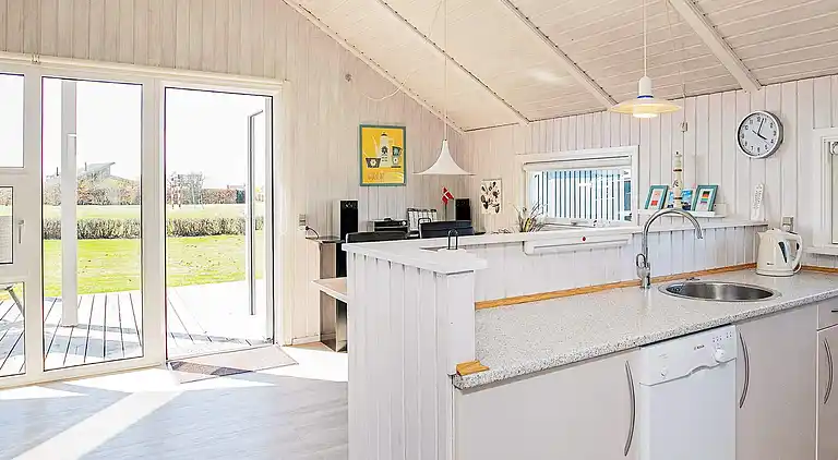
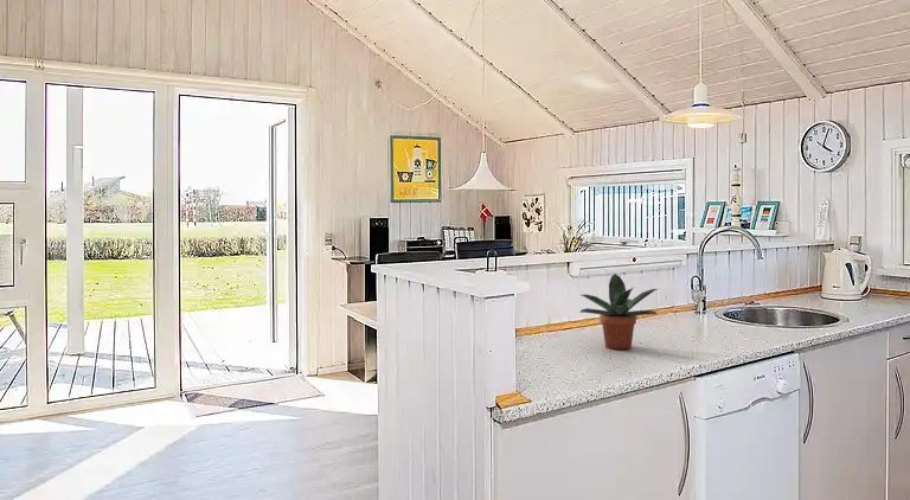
+ potted plant [579,273,658,350]
